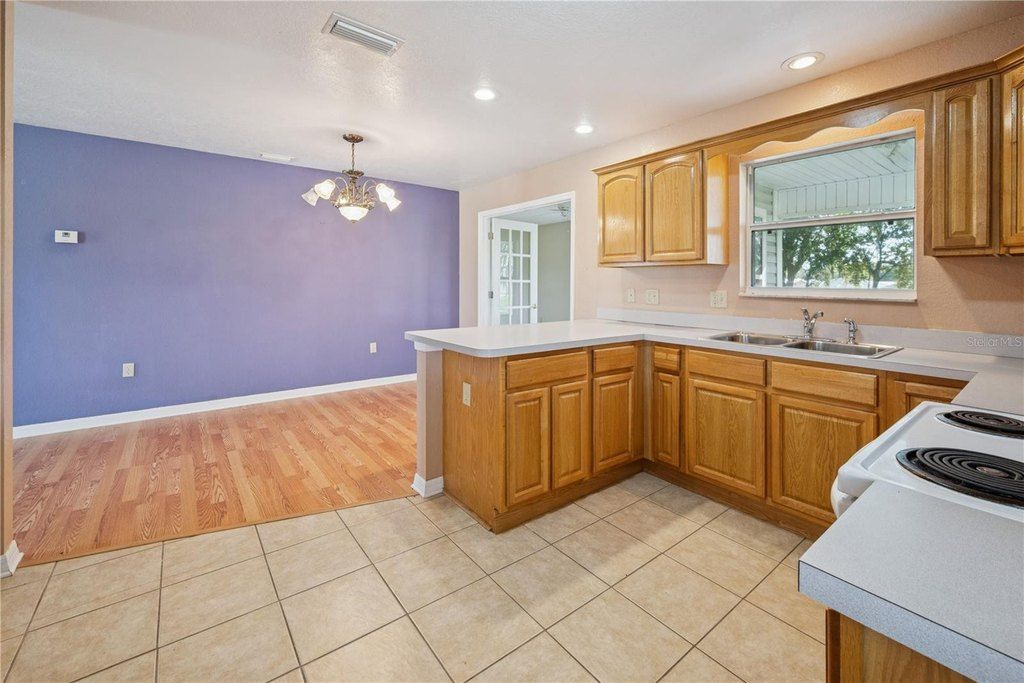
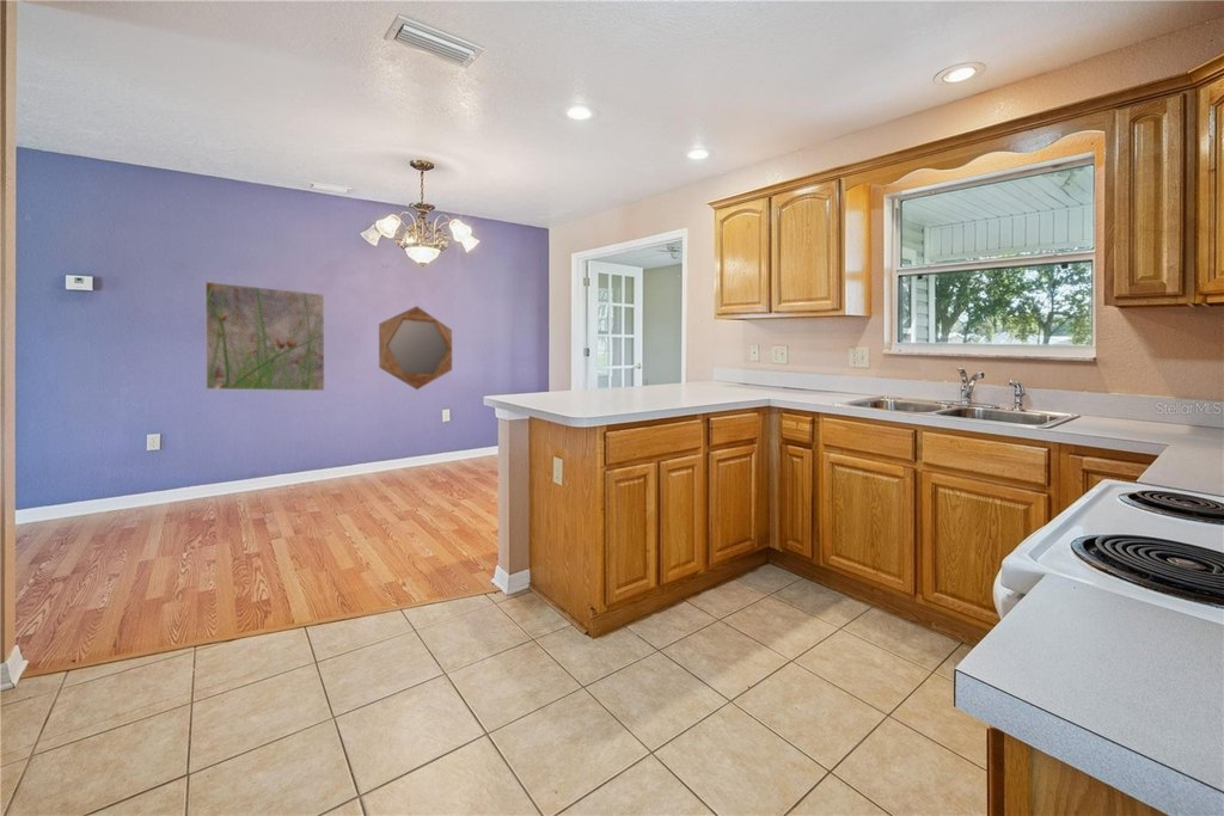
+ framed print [204,281,325,392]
+ home mirror [378,305,453,391]
